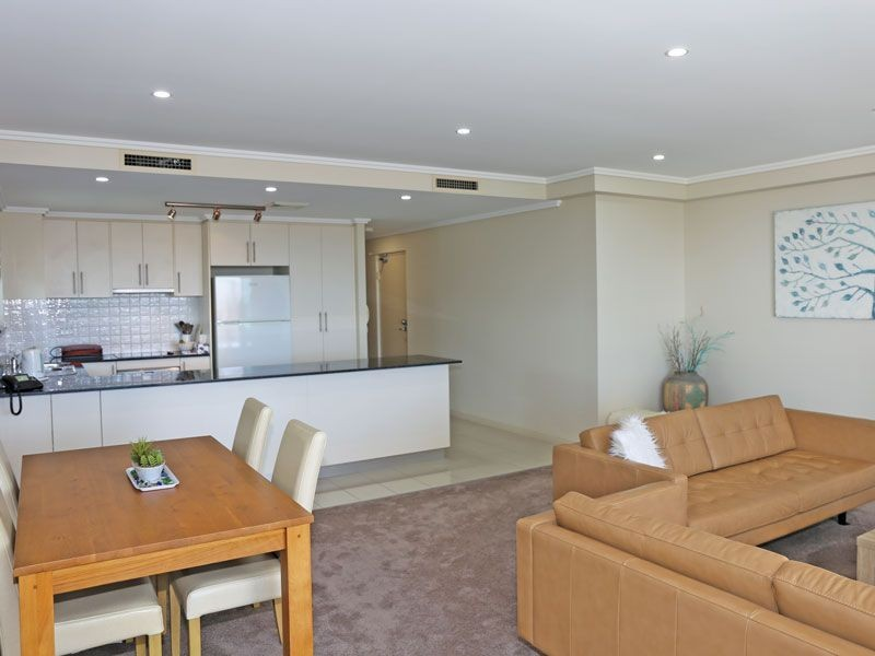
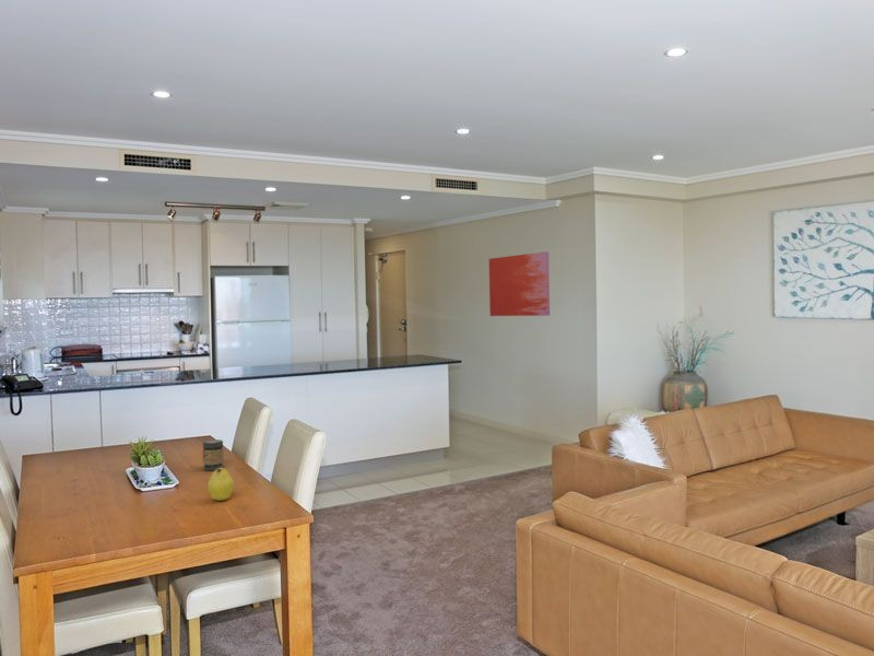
+ wall art [488,250,551,317]
+ fruit [206,467,235,502]
+ jar [202,438,225,471]
